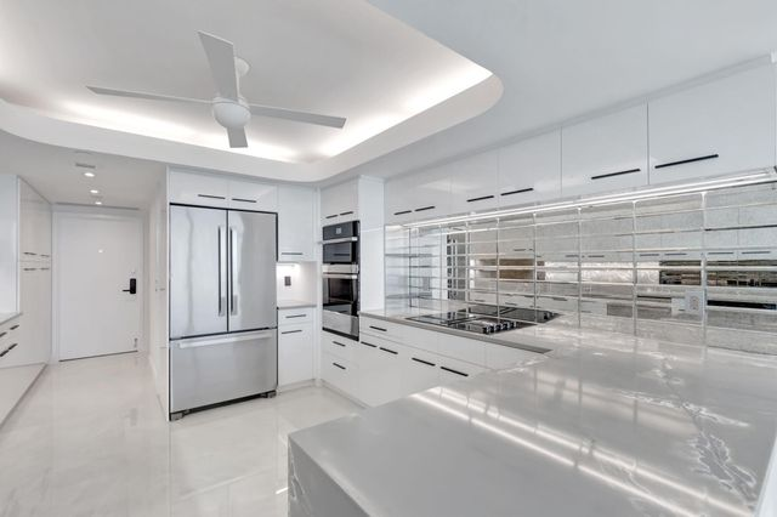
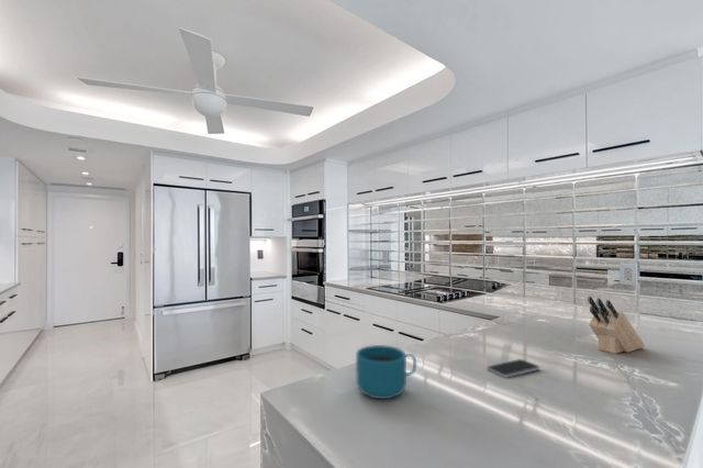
+ smartphone [487,358,540,379]
+ cup [355,344,417,400]
+ knife block [587,296,646,355]
